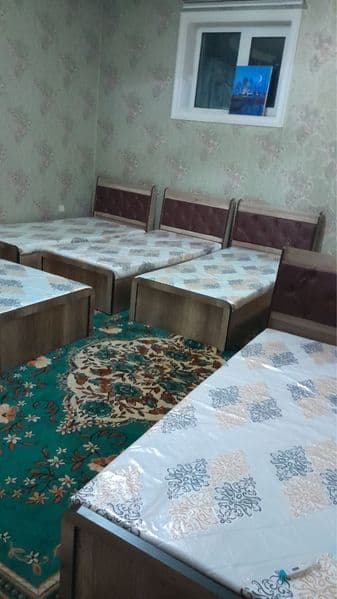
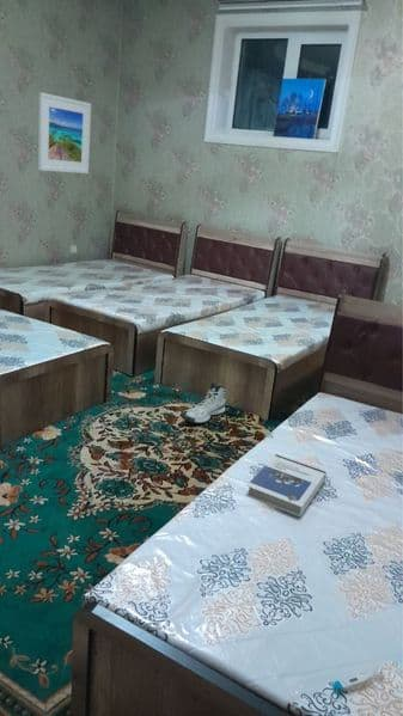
+ hardback book [244,453,328,518]
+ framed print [37,91,92,175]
+ sneaker [183,381,227,424]
